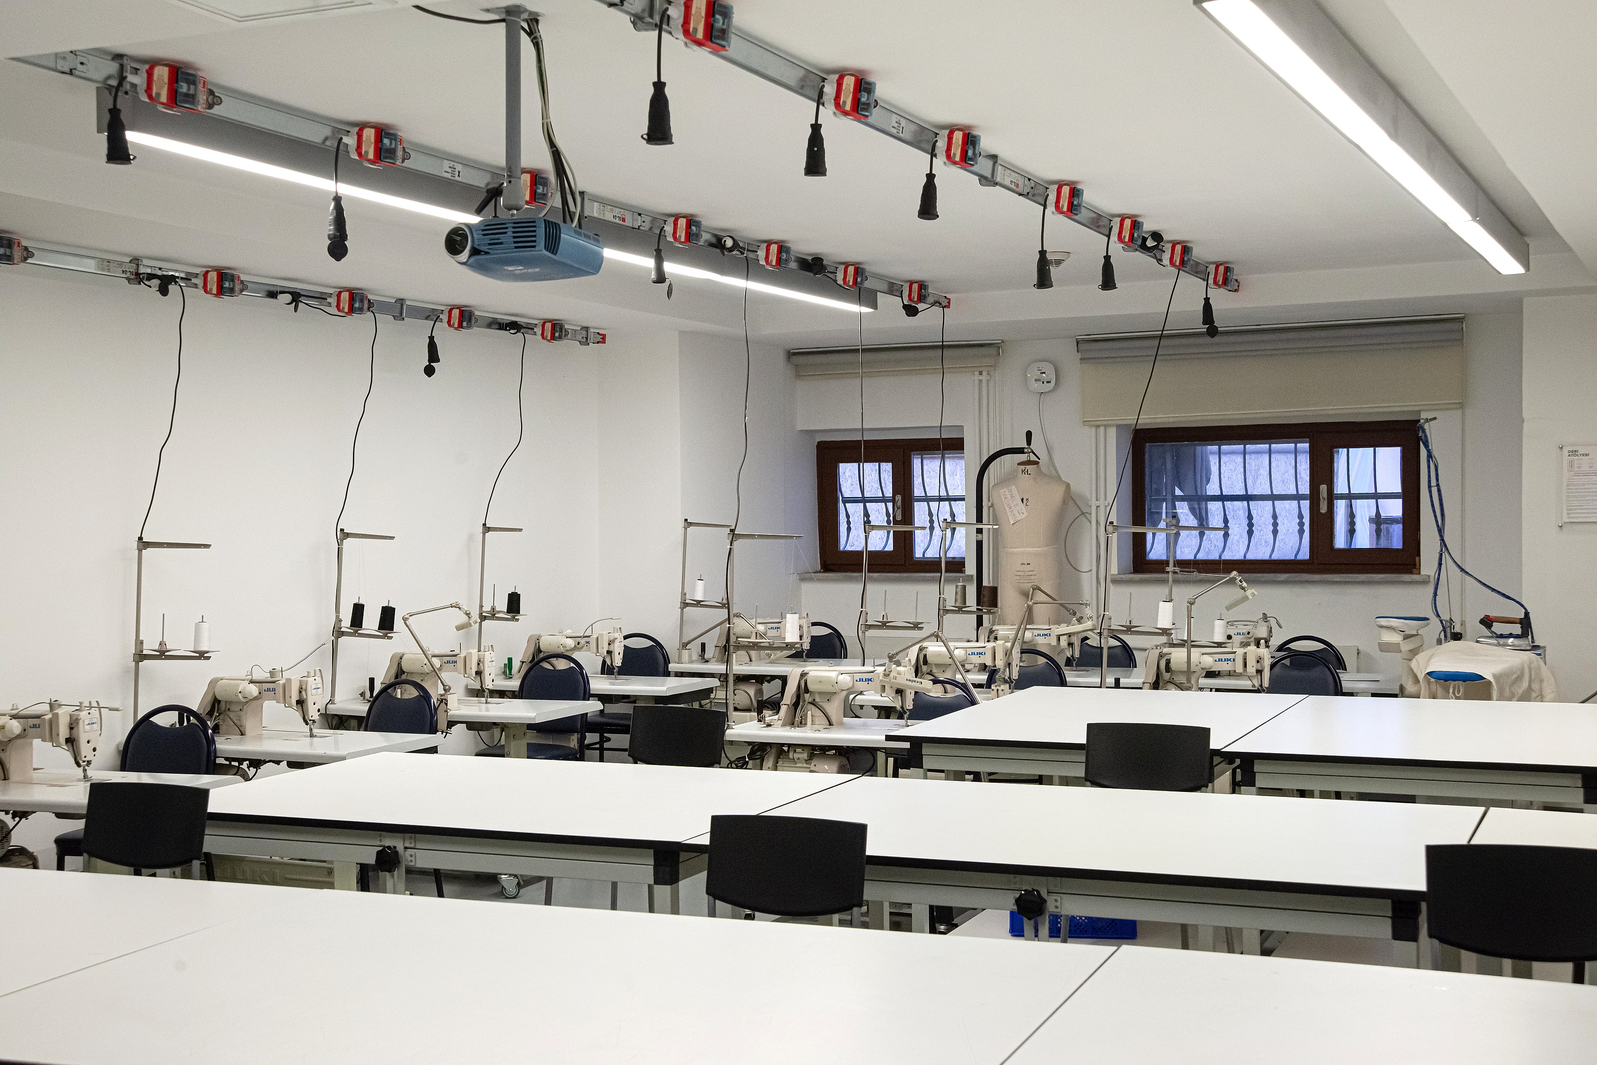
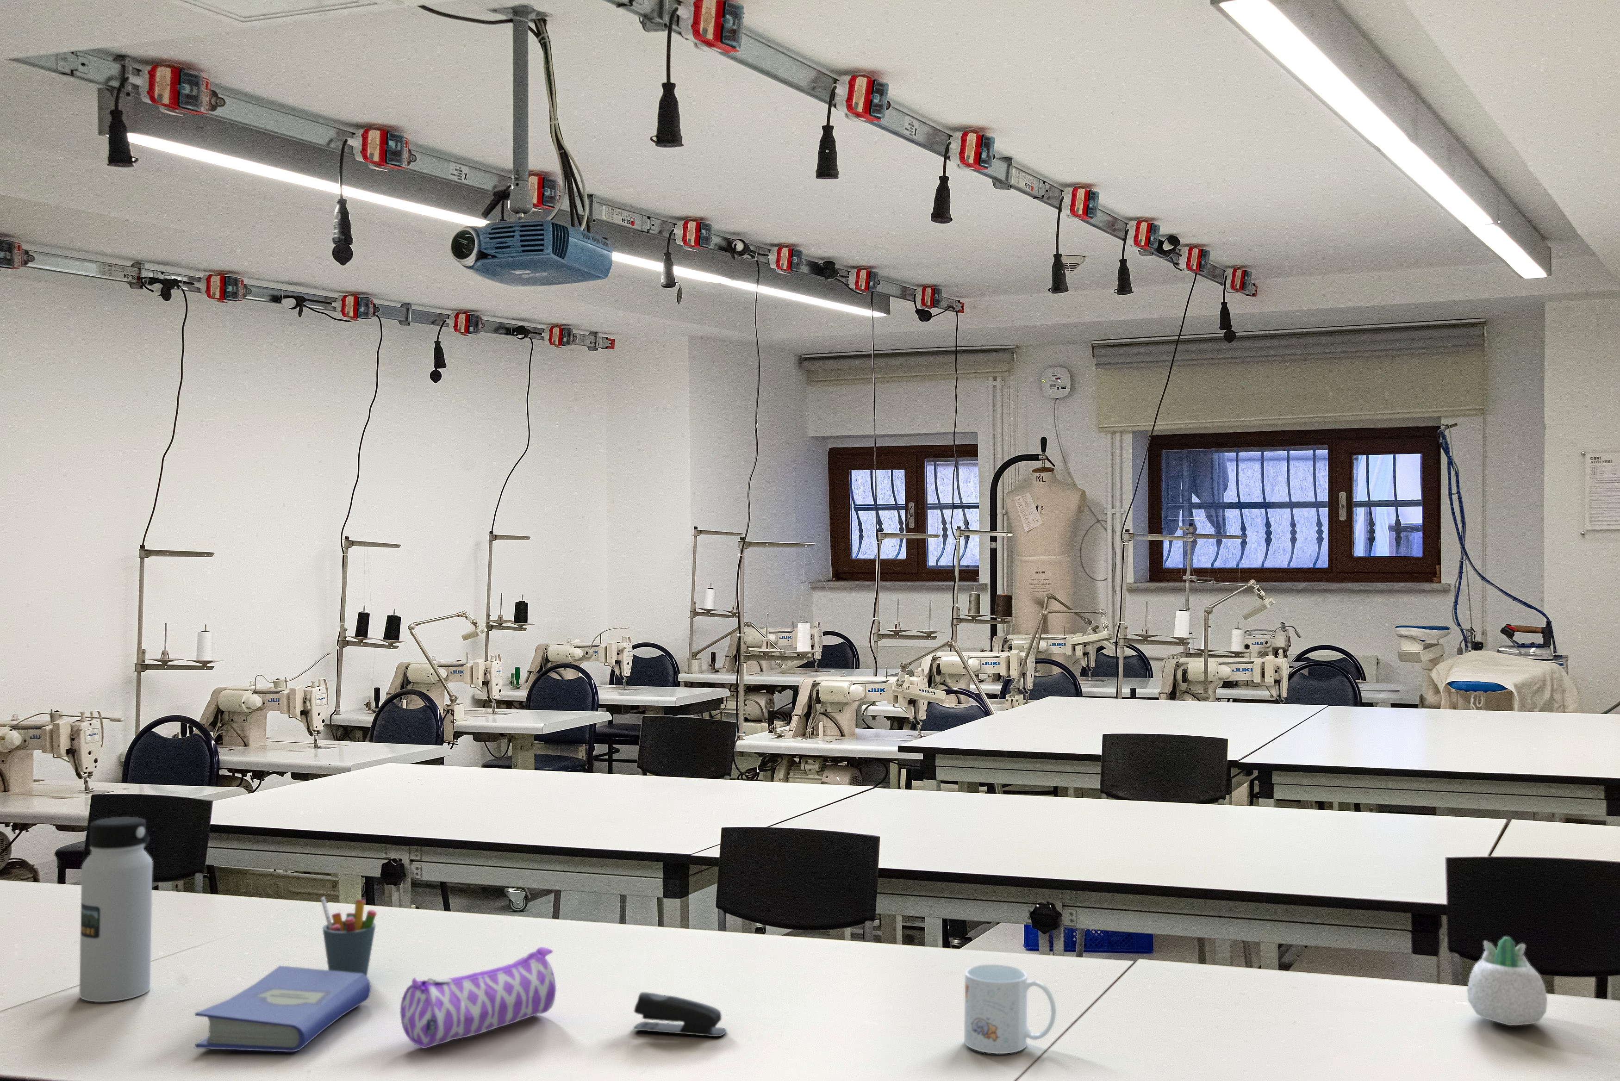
+ pencil case [400,946,556,1048]
+ hardcover book [194,965,372,1052]
+ succulent planter [1467,936,1548,1026]
+ water bottle [78,817,153,1003]
+ mug [964,964,1057,1054]
+ pen holder [321,896,378,977]
+ stapler [633,992,727,1038]
